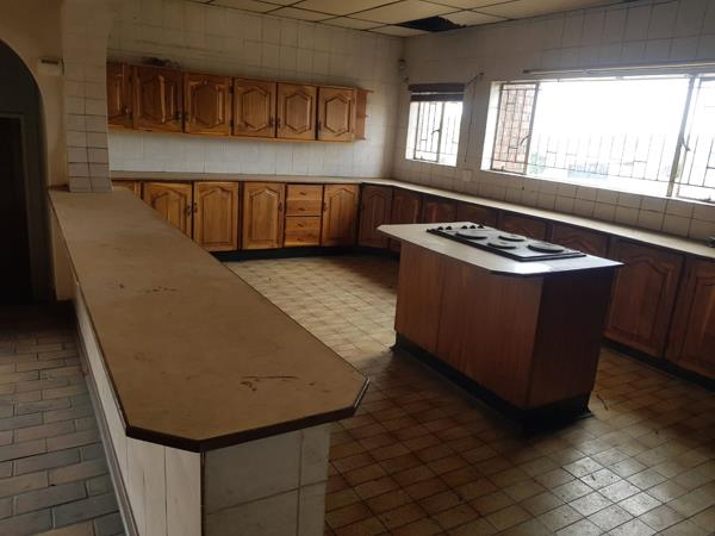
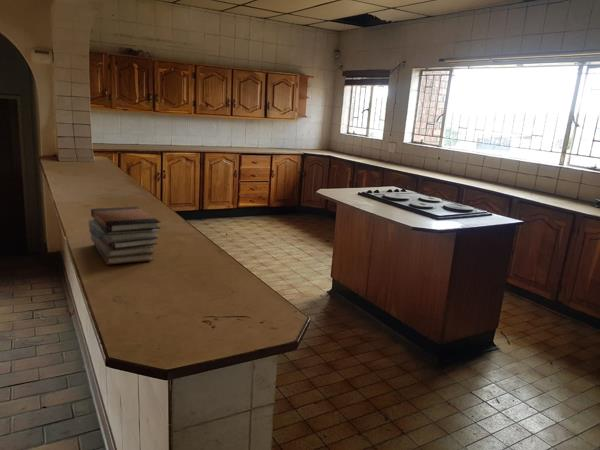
+ book stack [88,206,162,266]
